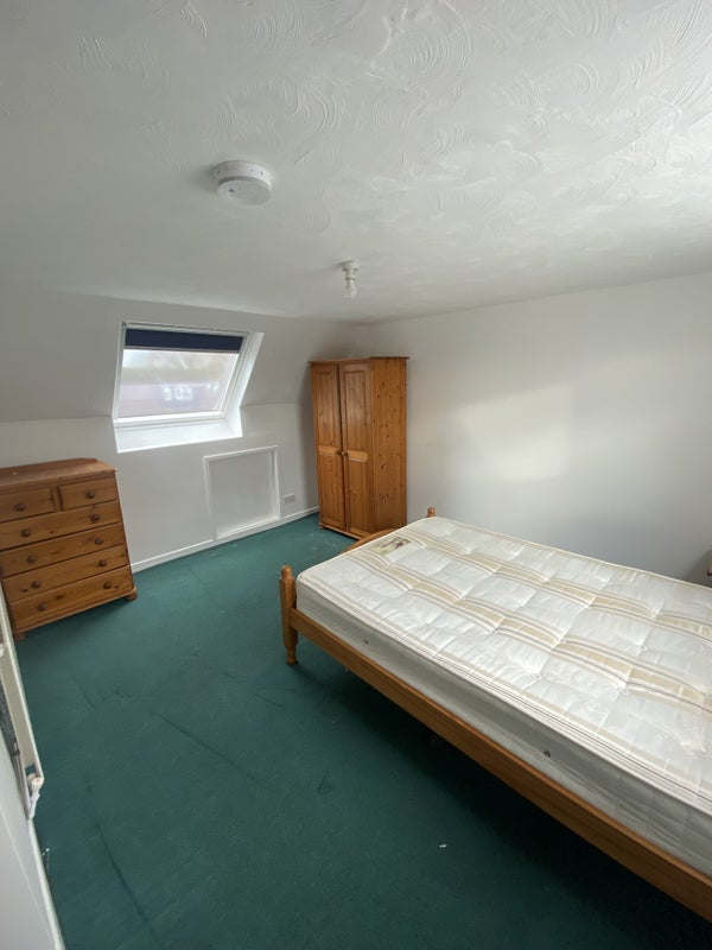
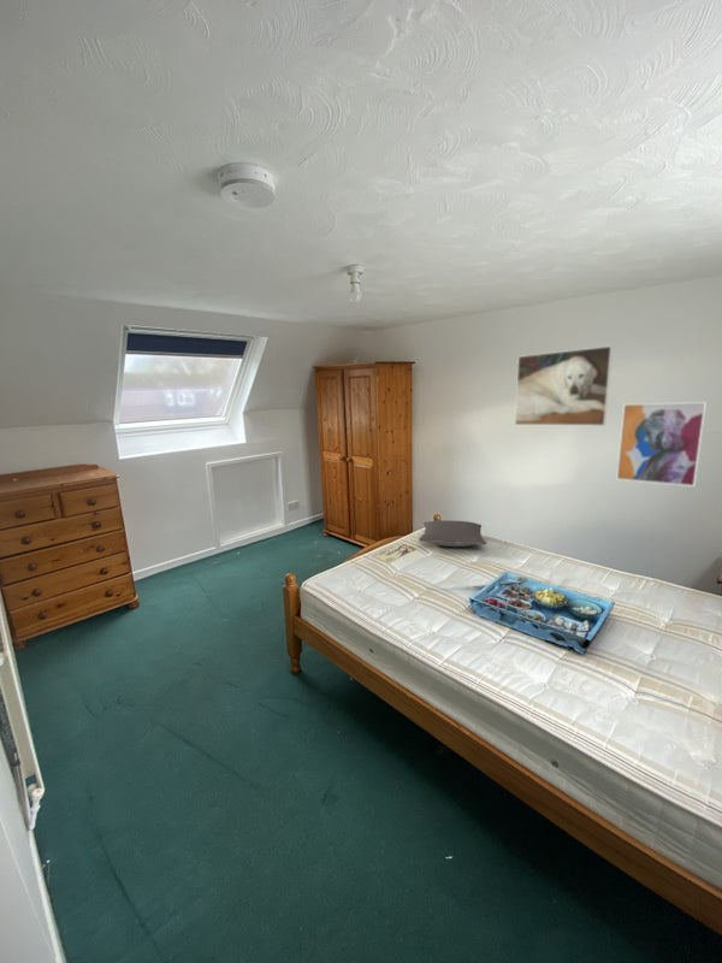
+ pillow [418,519,487,548]
+ wall art [615,401,708,488]
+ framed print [514,344,614,427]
+ serving tray [467,571,616,656]
